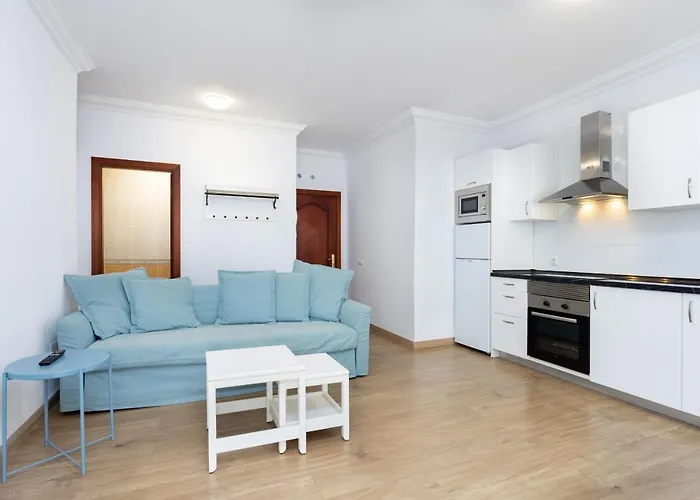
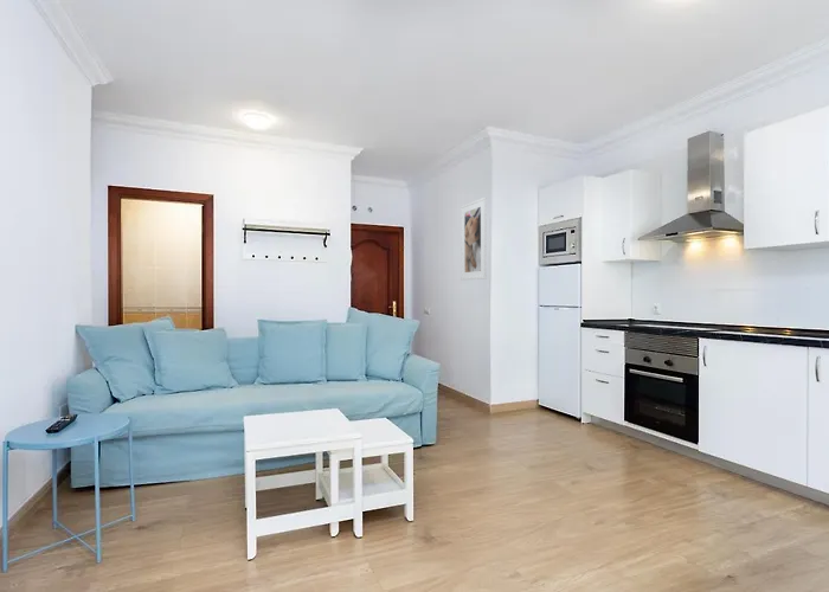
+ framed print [460,197,488,282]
